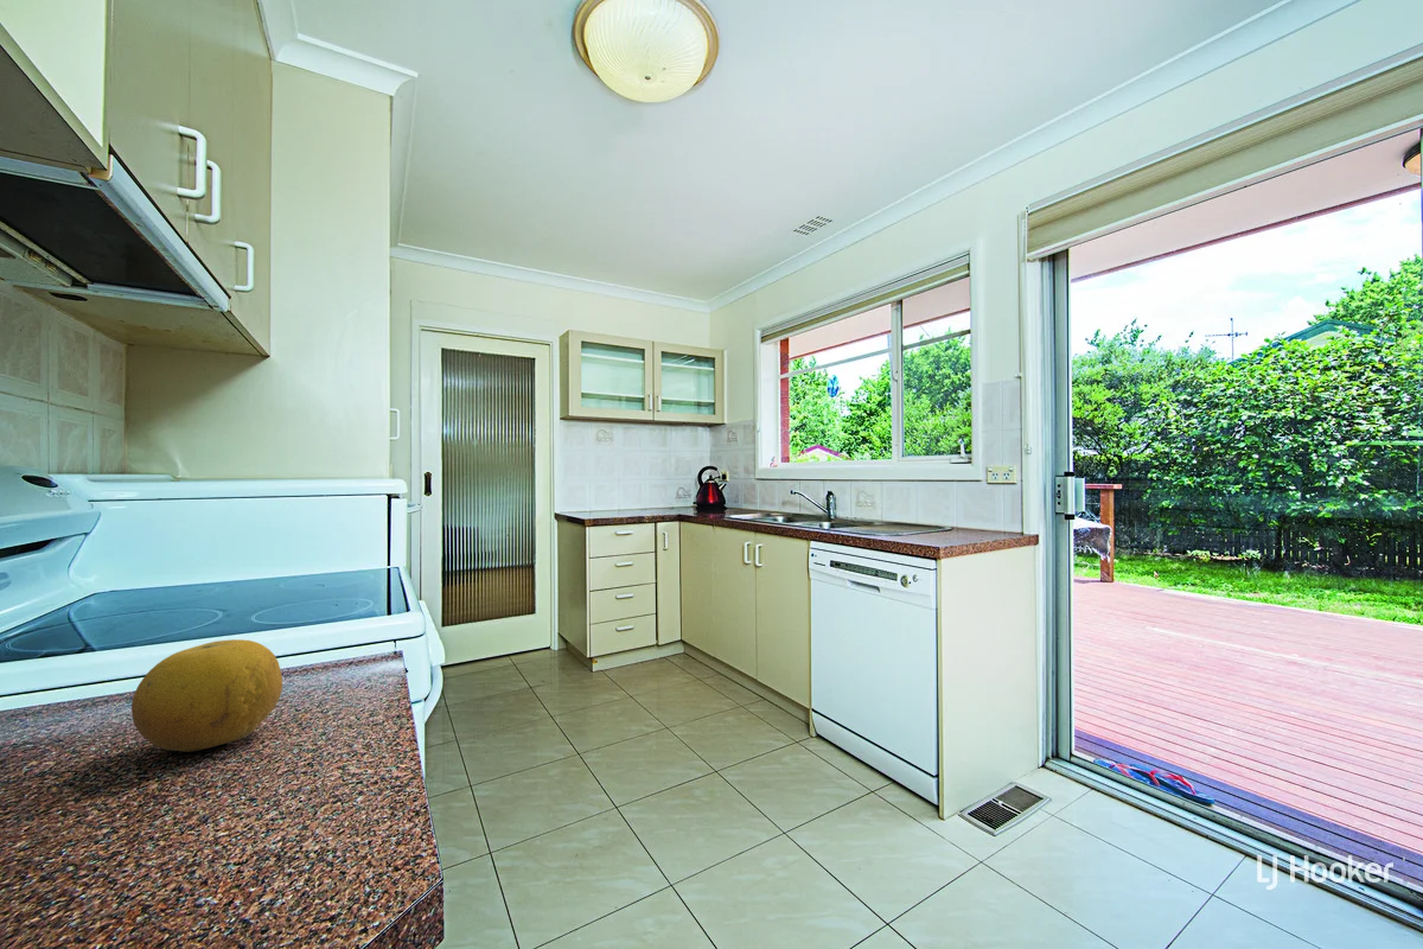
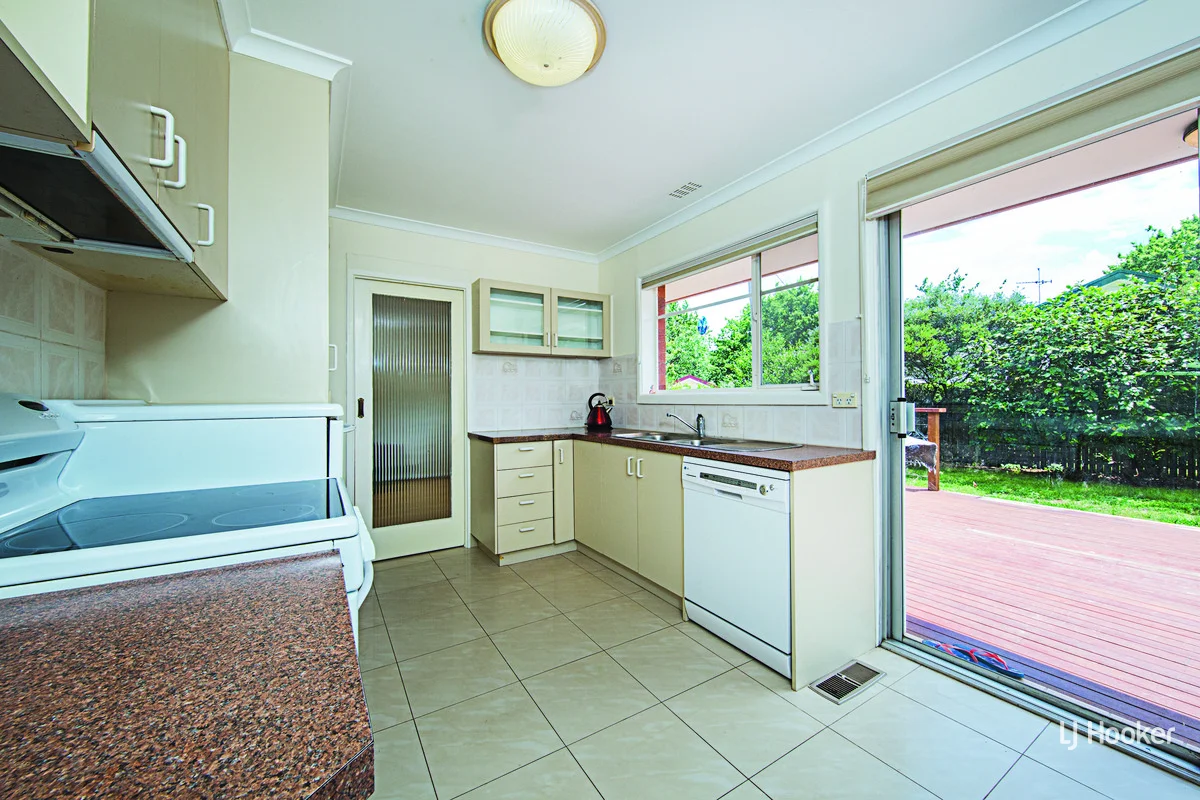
- fruit [130,638,283,753]
